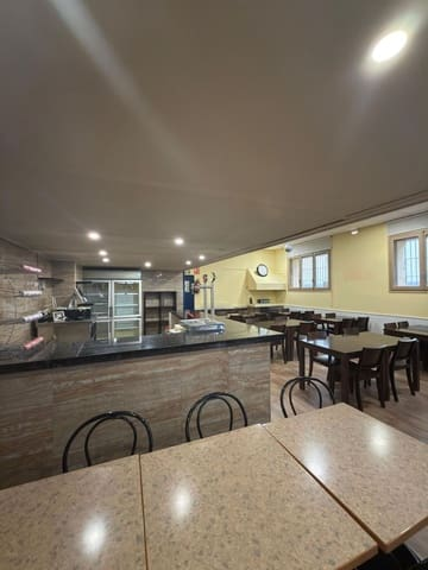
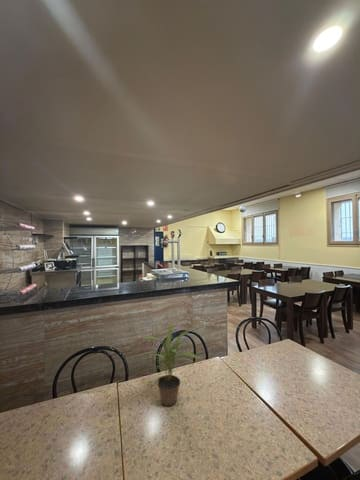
+ potted plant [142,323,201,407]
